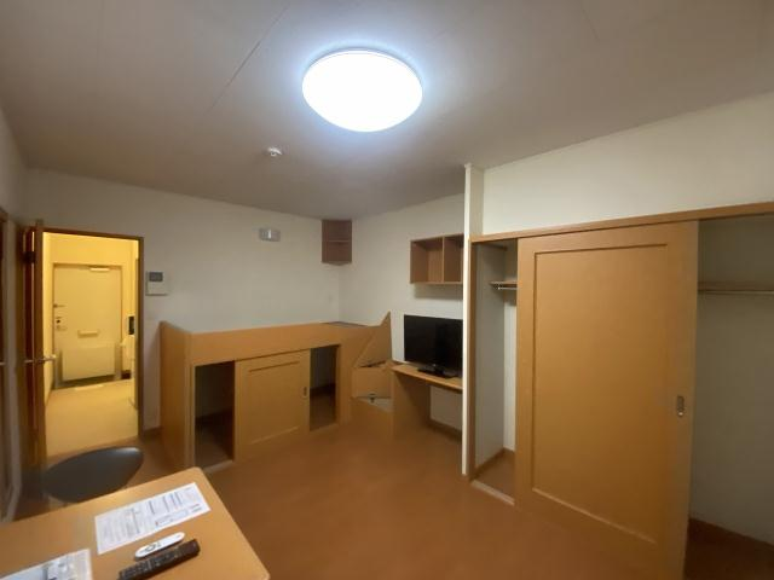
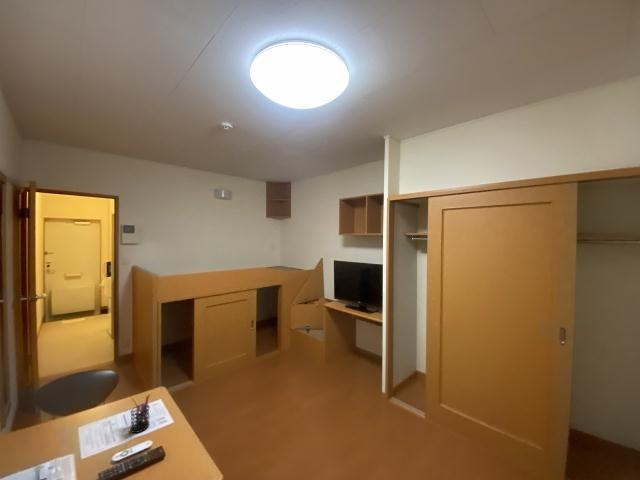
+ pen holder [130,393,152,434]
